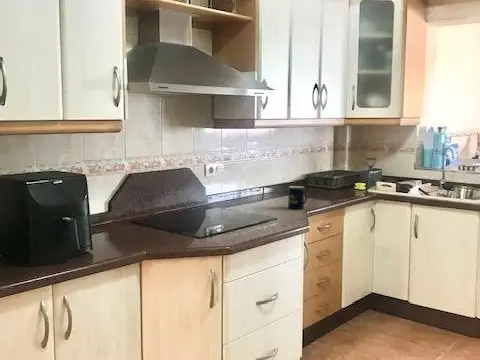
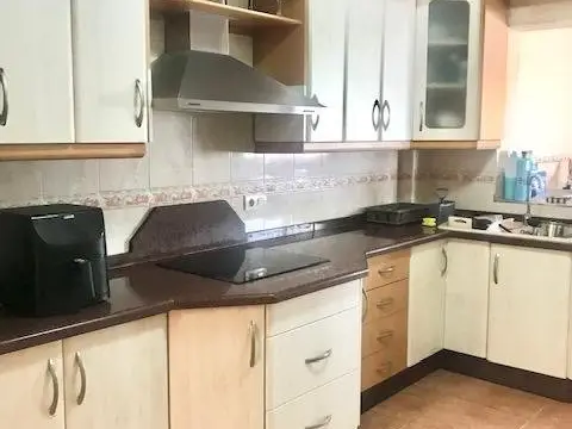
- mug [287,185,308,210]
